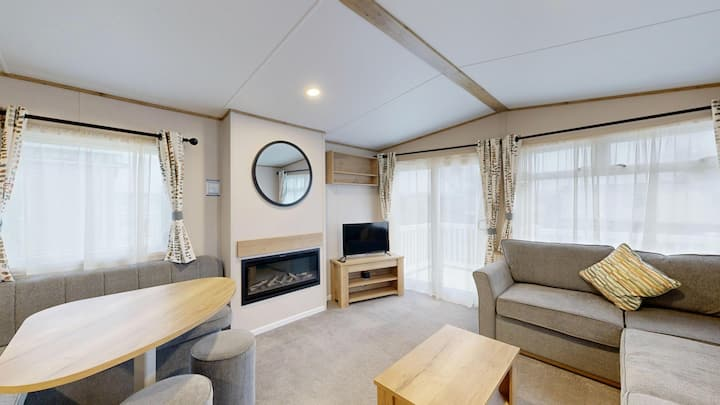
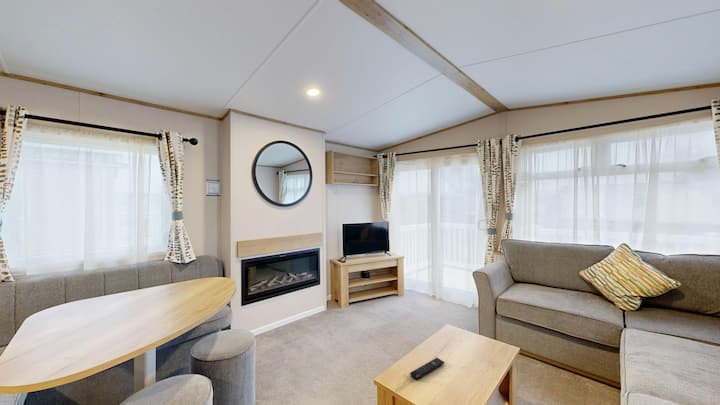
+ remote control [409,357,445,380]
